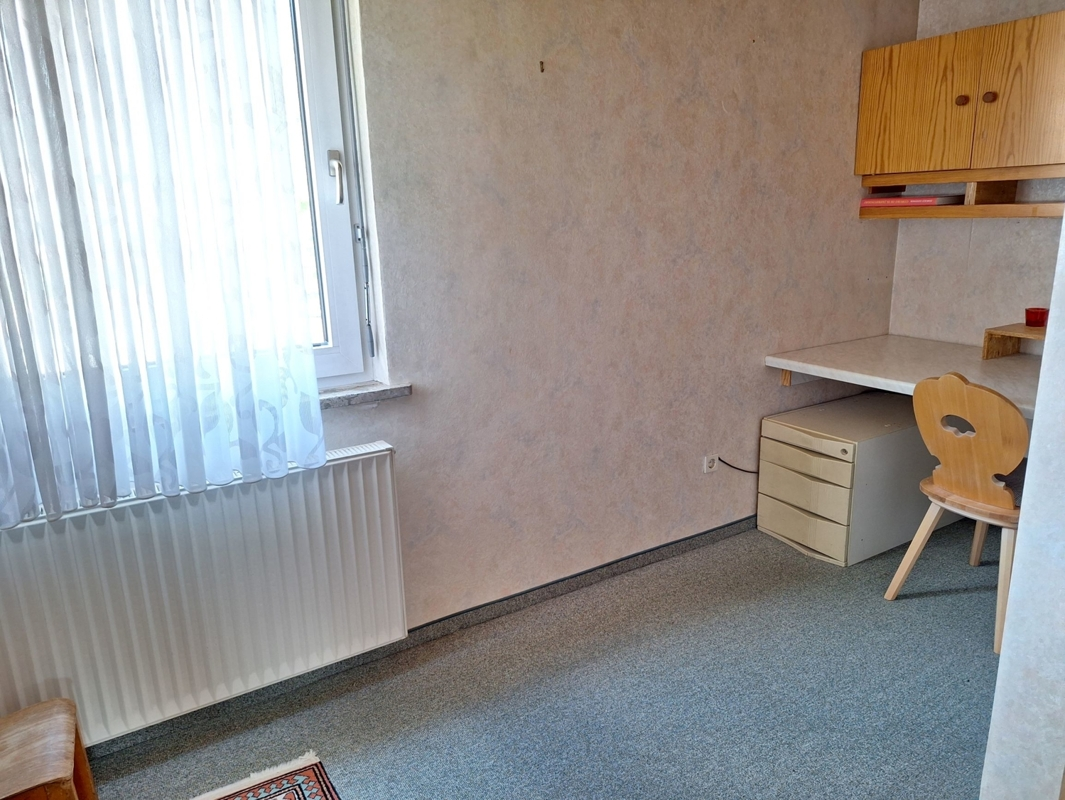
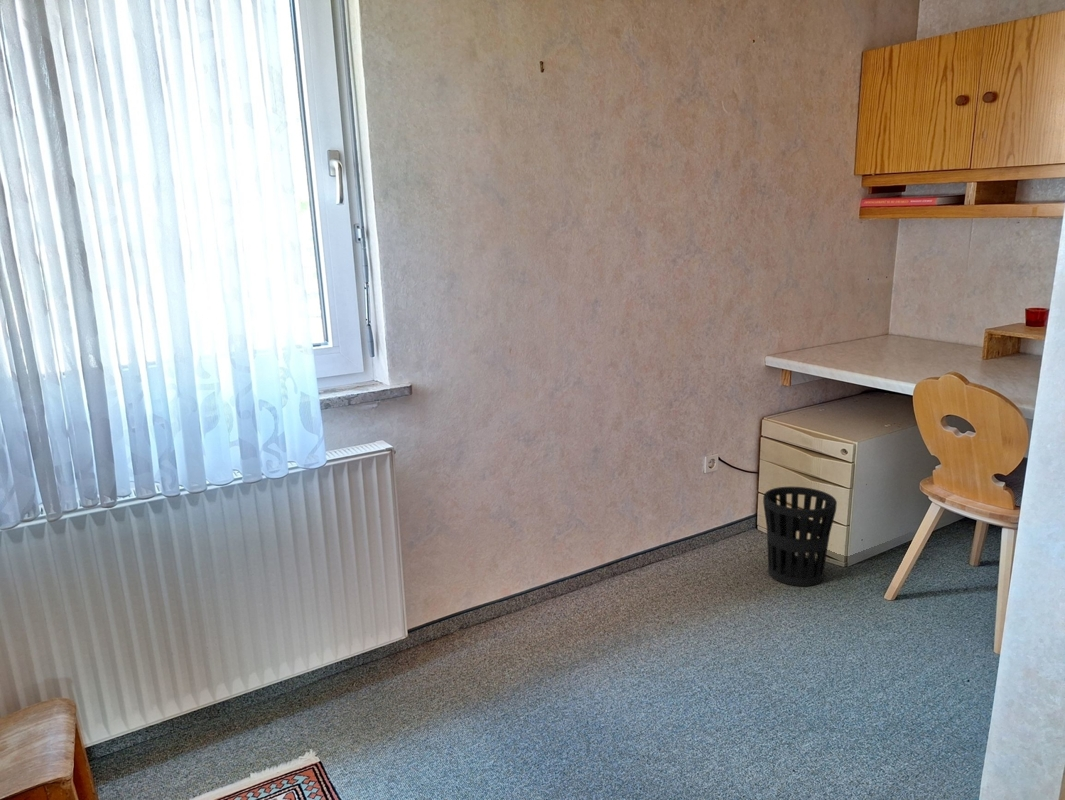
+ wastebasket [762,486,838,587]
